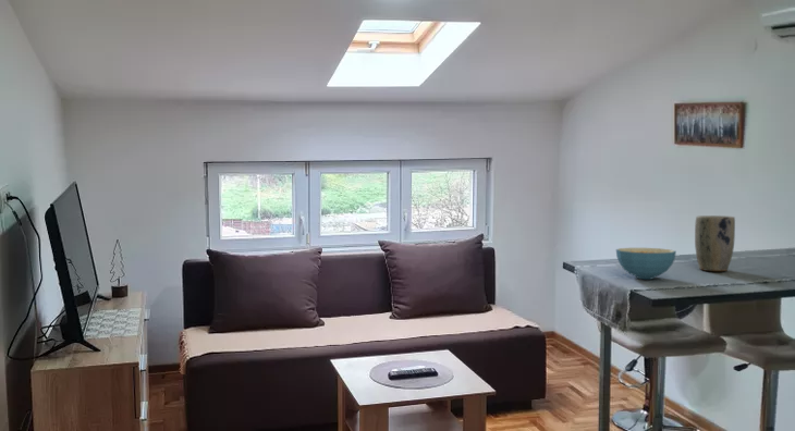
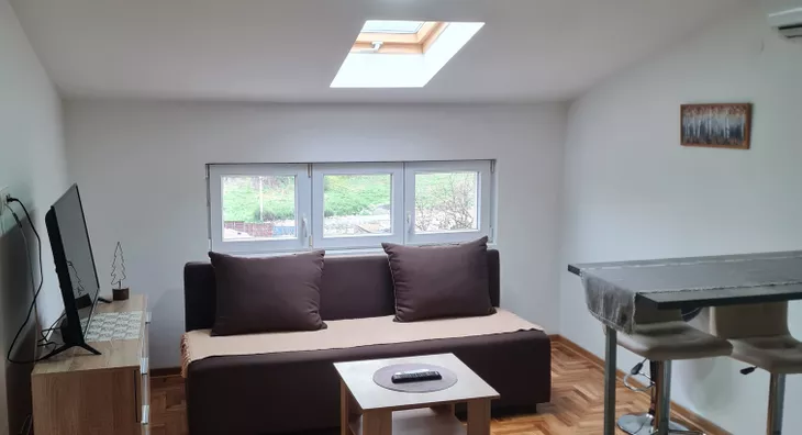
- plant pot [694,214,736,272]
- cereal bowl [615,247,677,280]
